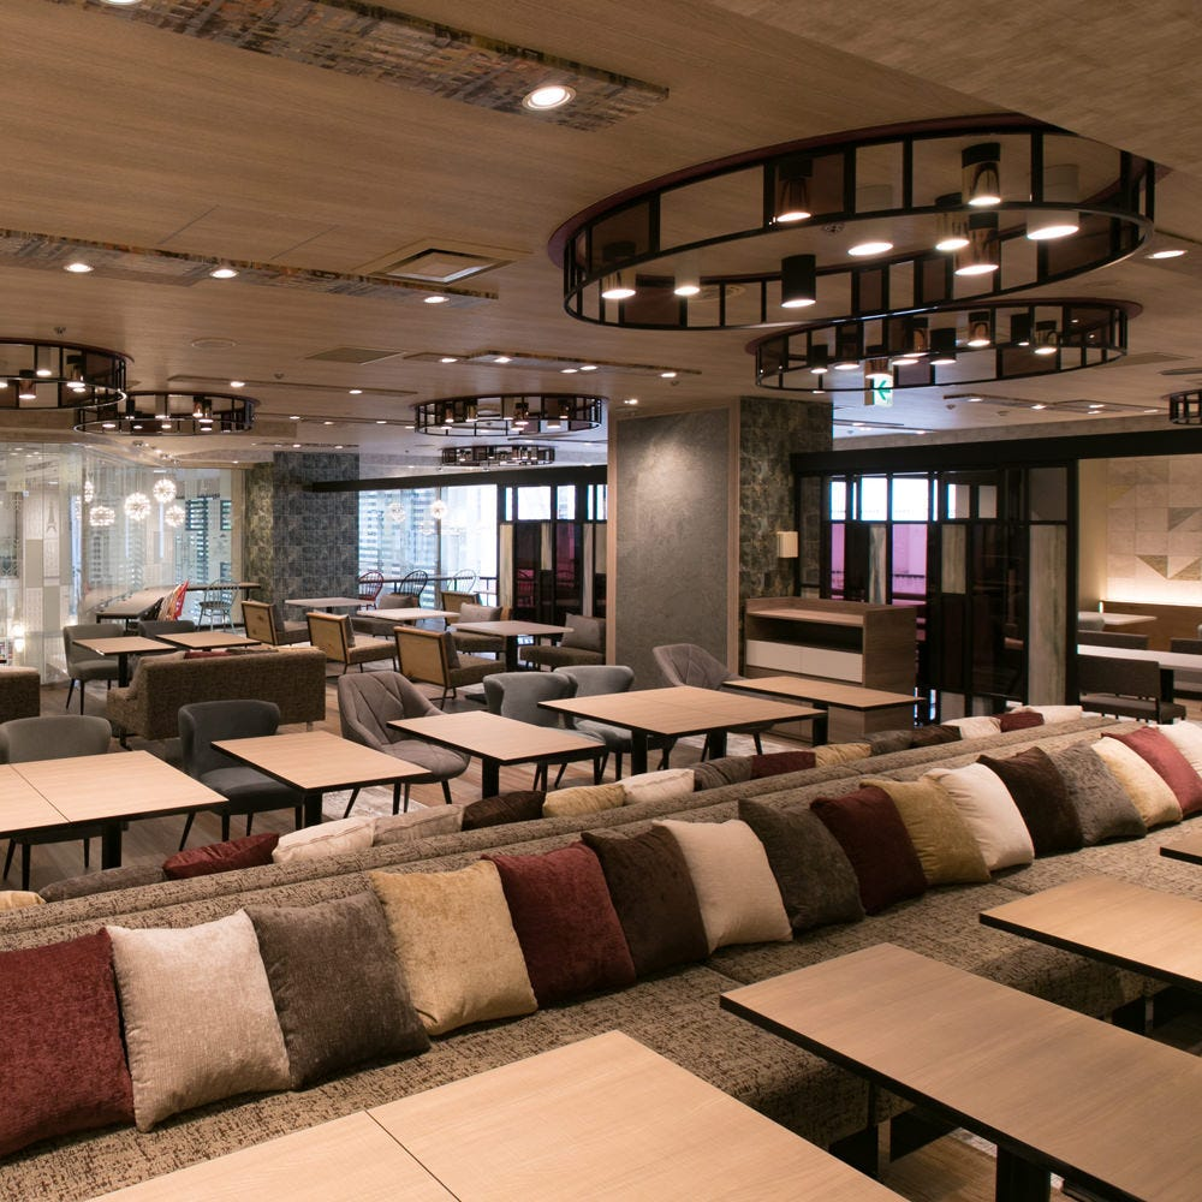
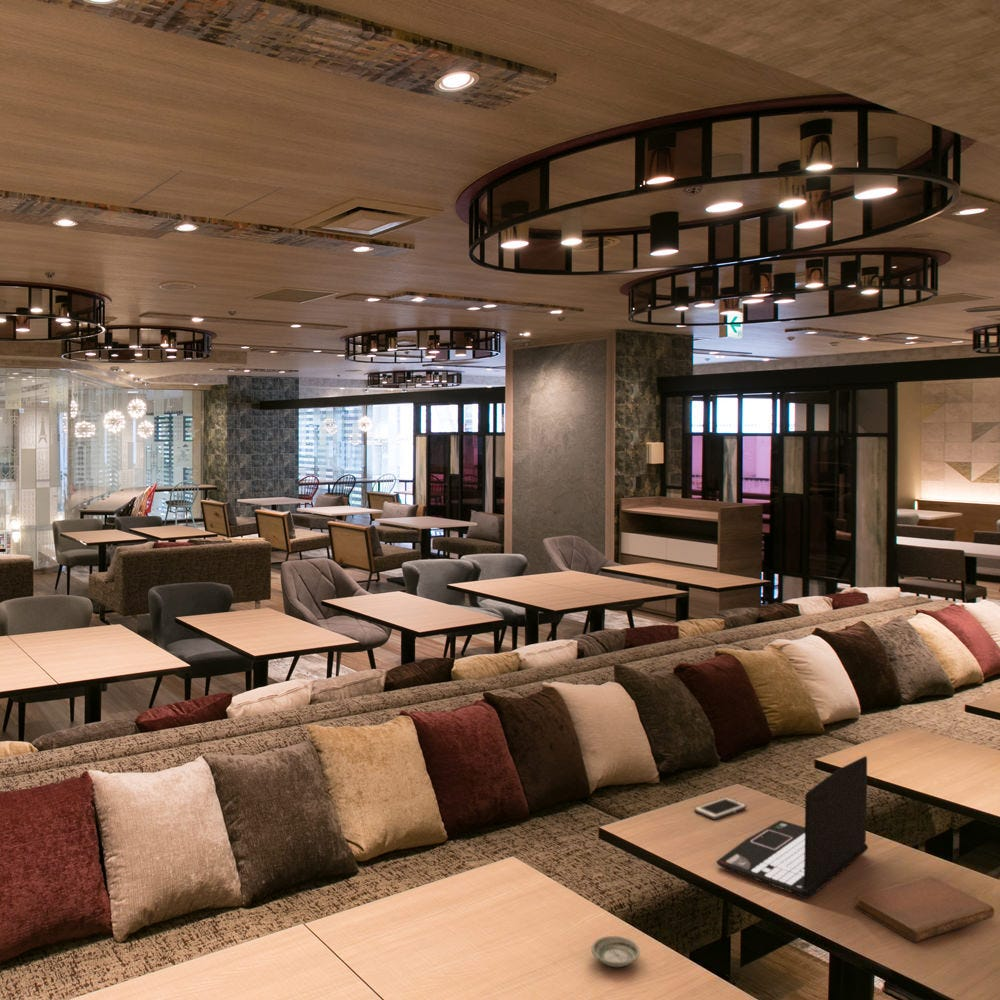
+ notebook [854,875,995,943]
+ laptop [715,755,869,899]
+ cell phone [693,796,747,820]
+ saucer [590,935,641,968]
